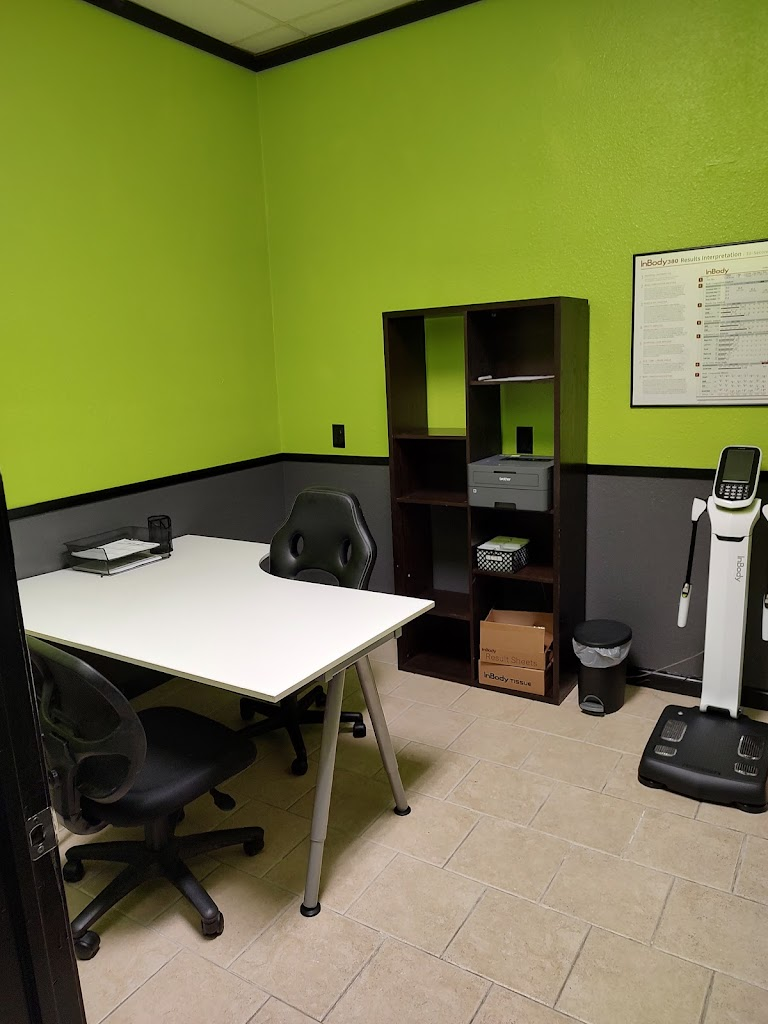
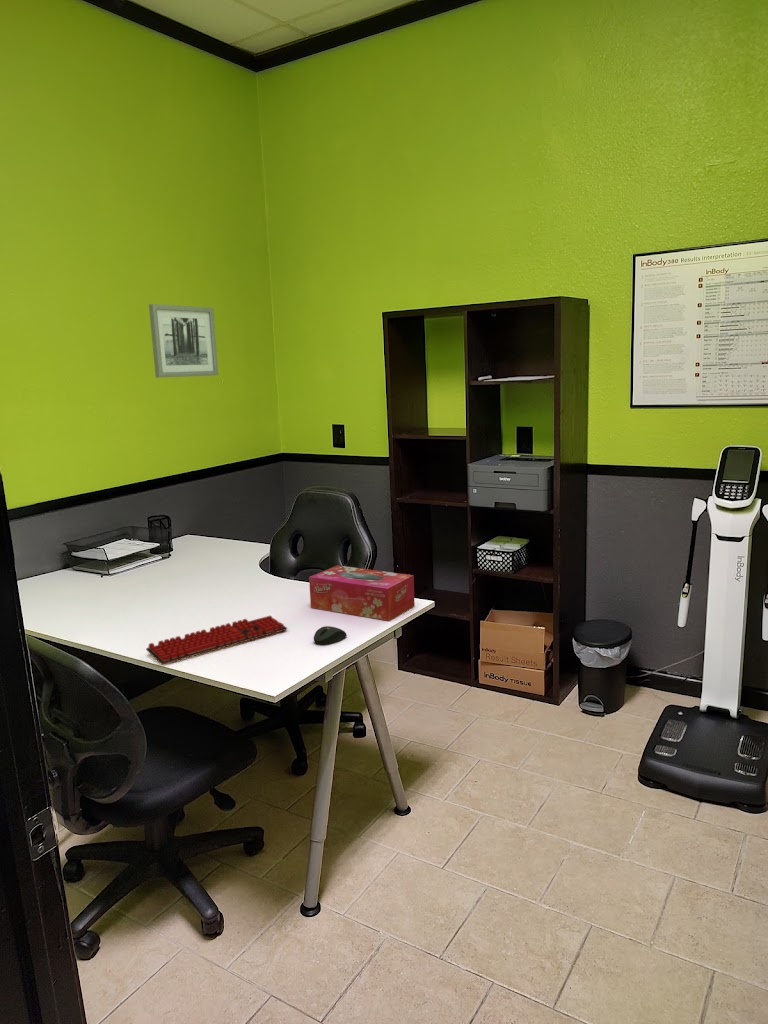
+ tissue box [308,564,416,622]
+ wall art [148,303,219,379]
+ keyboard [145,615,288,665]
+ mouse [313,625,348,646]
